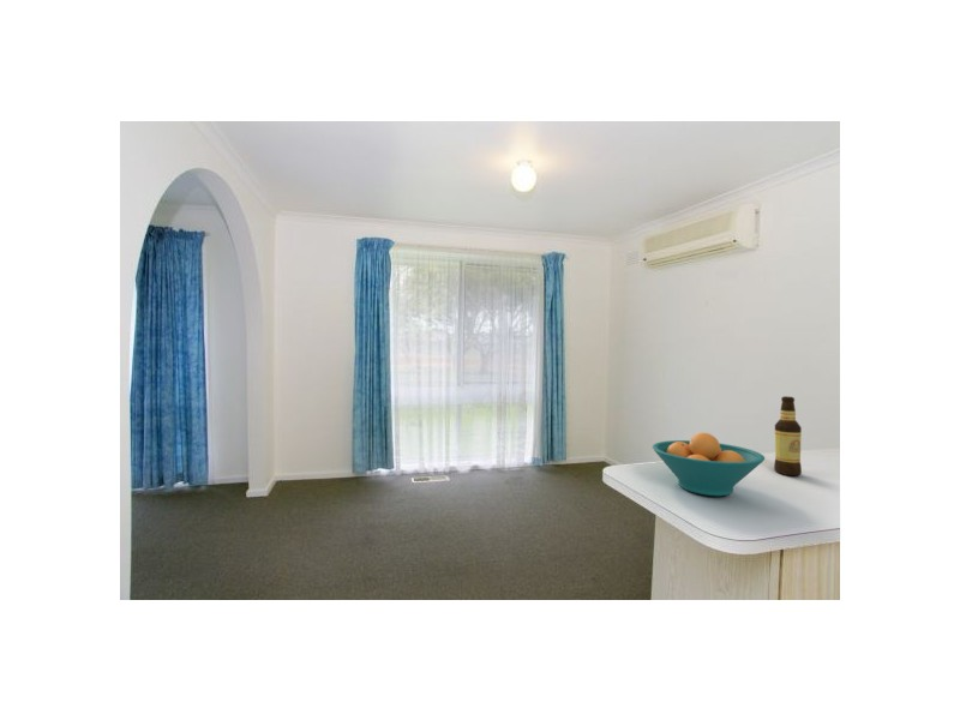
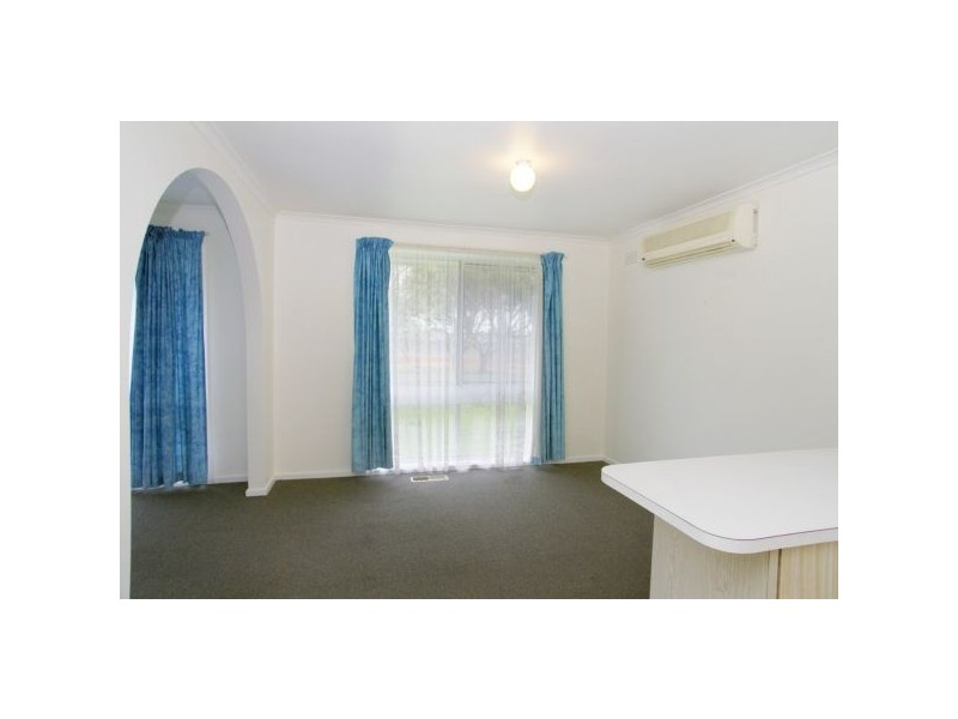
- bottle [773,395,803,476]
- fruit bowl [652,432,766,497]
